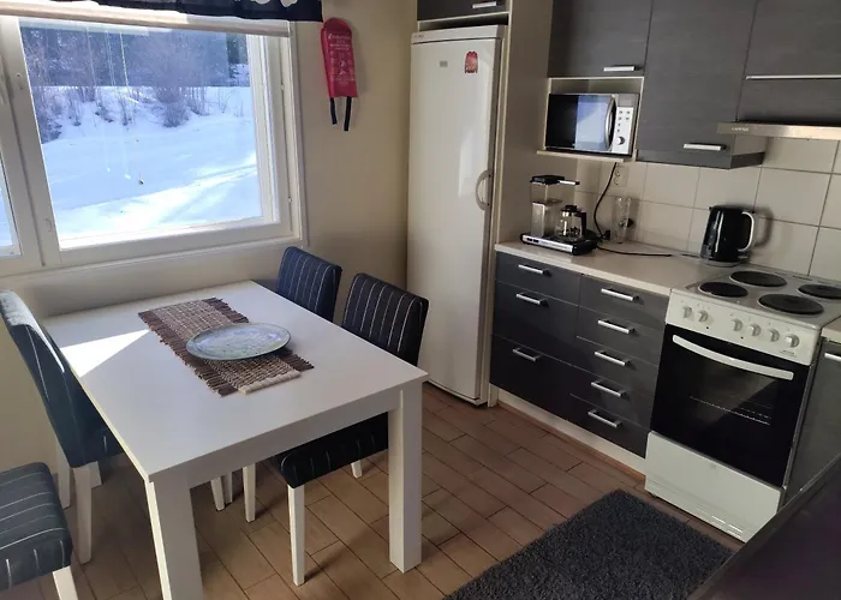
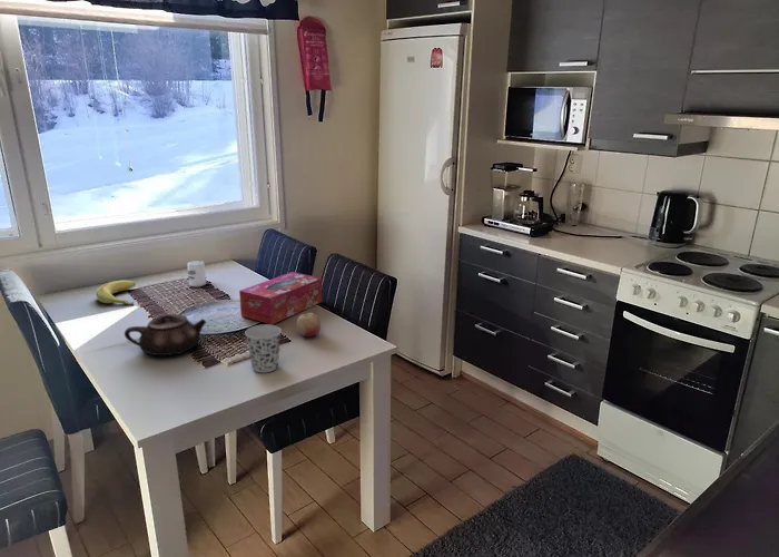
+ tissue box [238,271,323,325]
+ fruit [295,312,322,338]
+ banana [95,280,137,306]
+ teapot [124,313,207,356]
+ cup [187,260,207,287]
+ cup [244,323,283,373]
